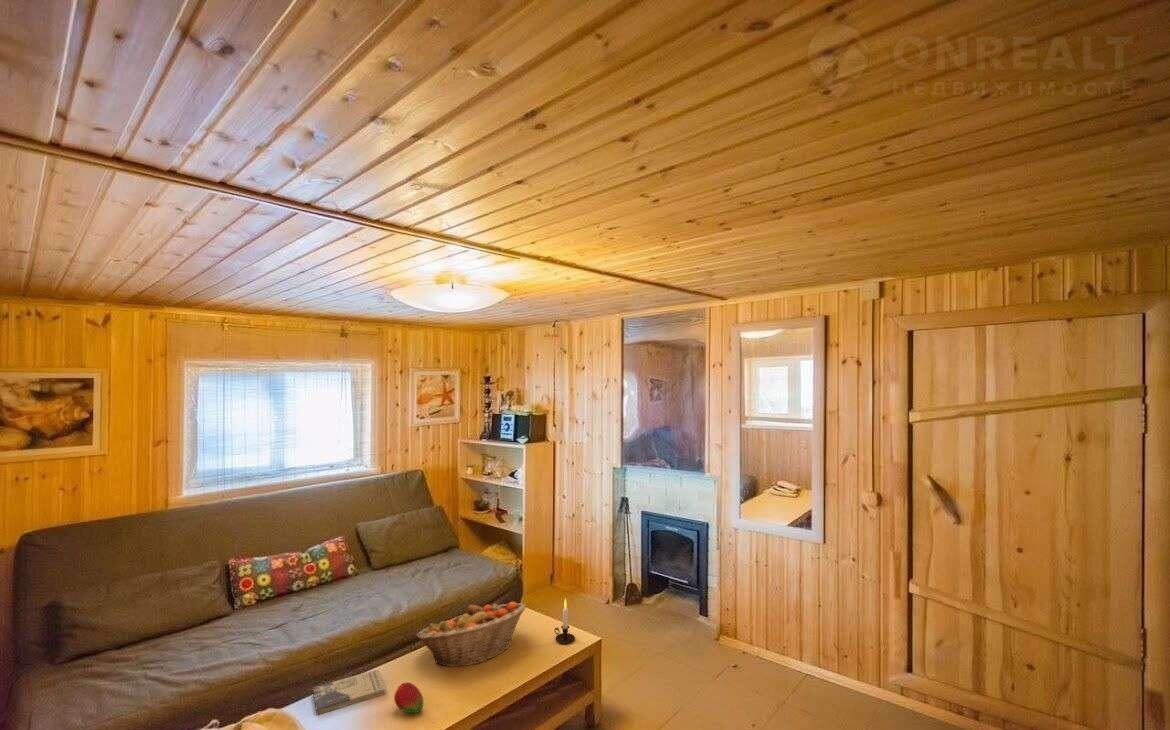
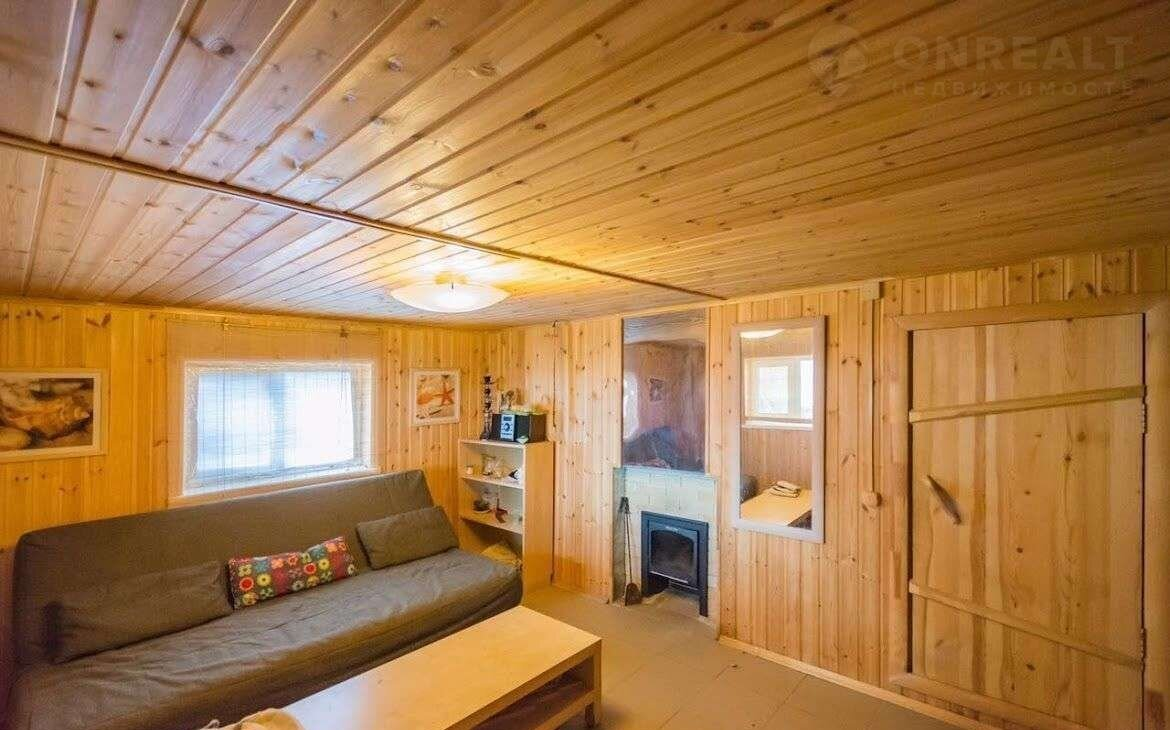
- fruit basket [416,601,527,668]
- book [312,668,387,716]
- candle [554,597,576,645]
- fruit [393,682,424,714]
